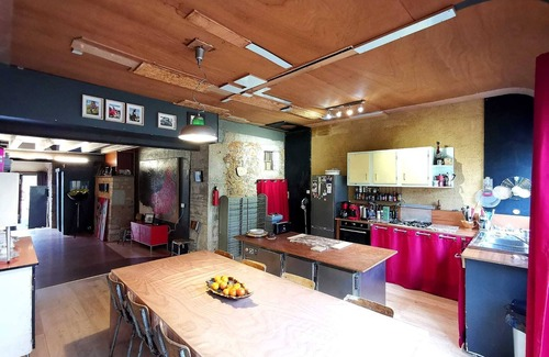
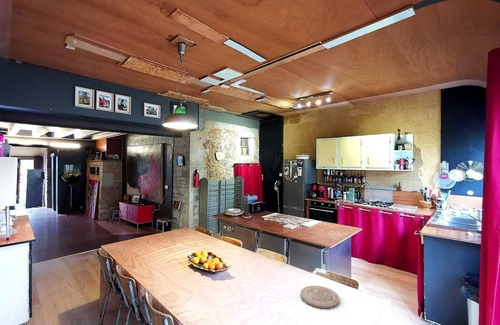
+ plate [300,285,340,309]
